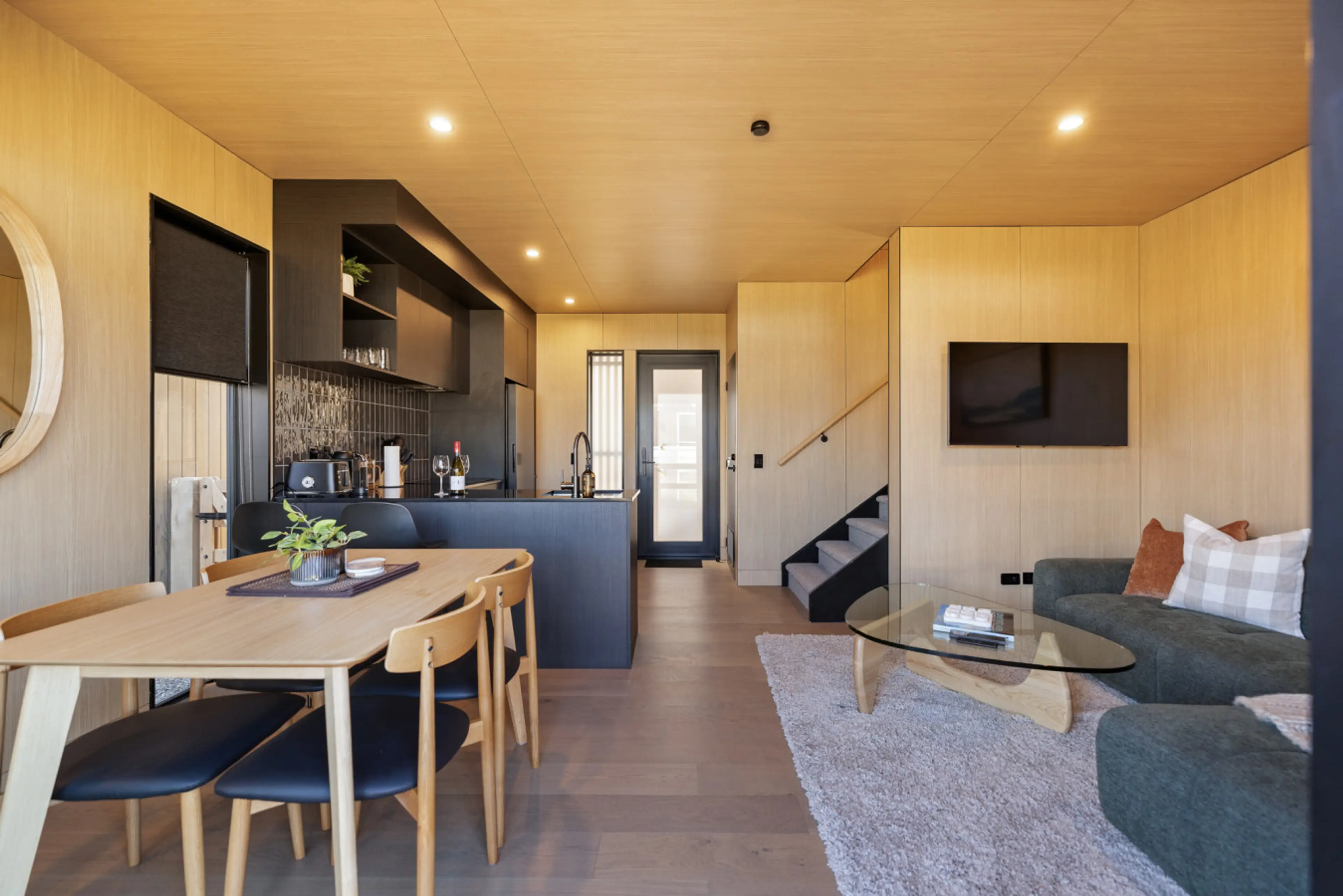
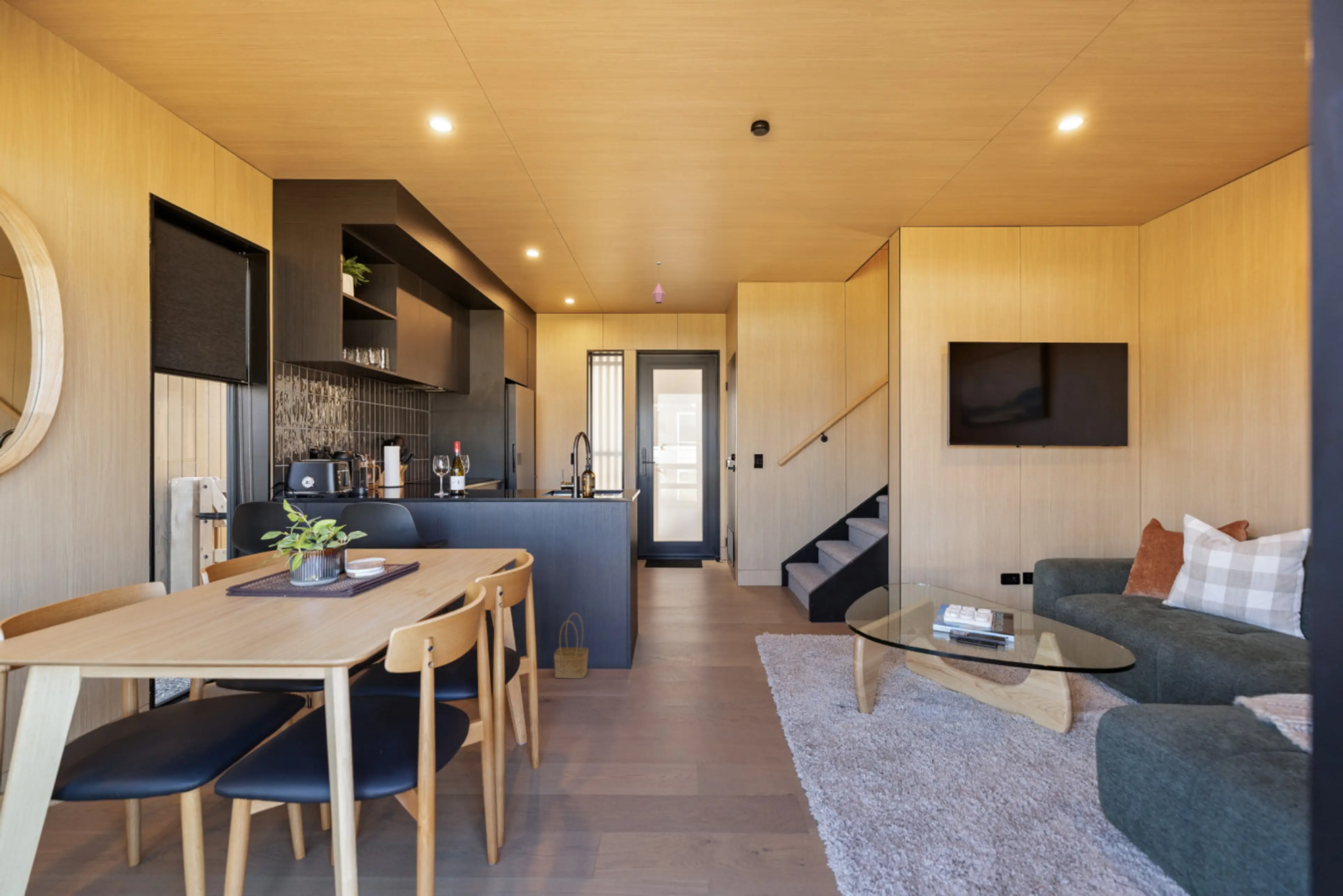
+ basket [554,613,589,679]
+ pendant light [651,262,666,304]
